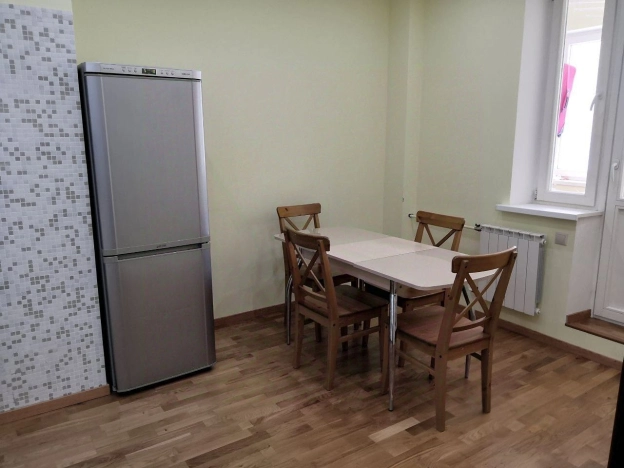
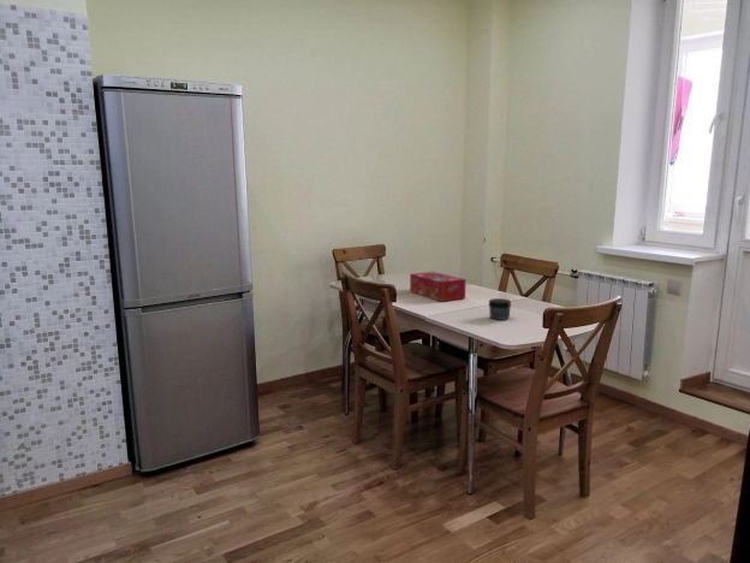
+ tissue box [409,271,466,303]
+ jar [488,297,512,321]
